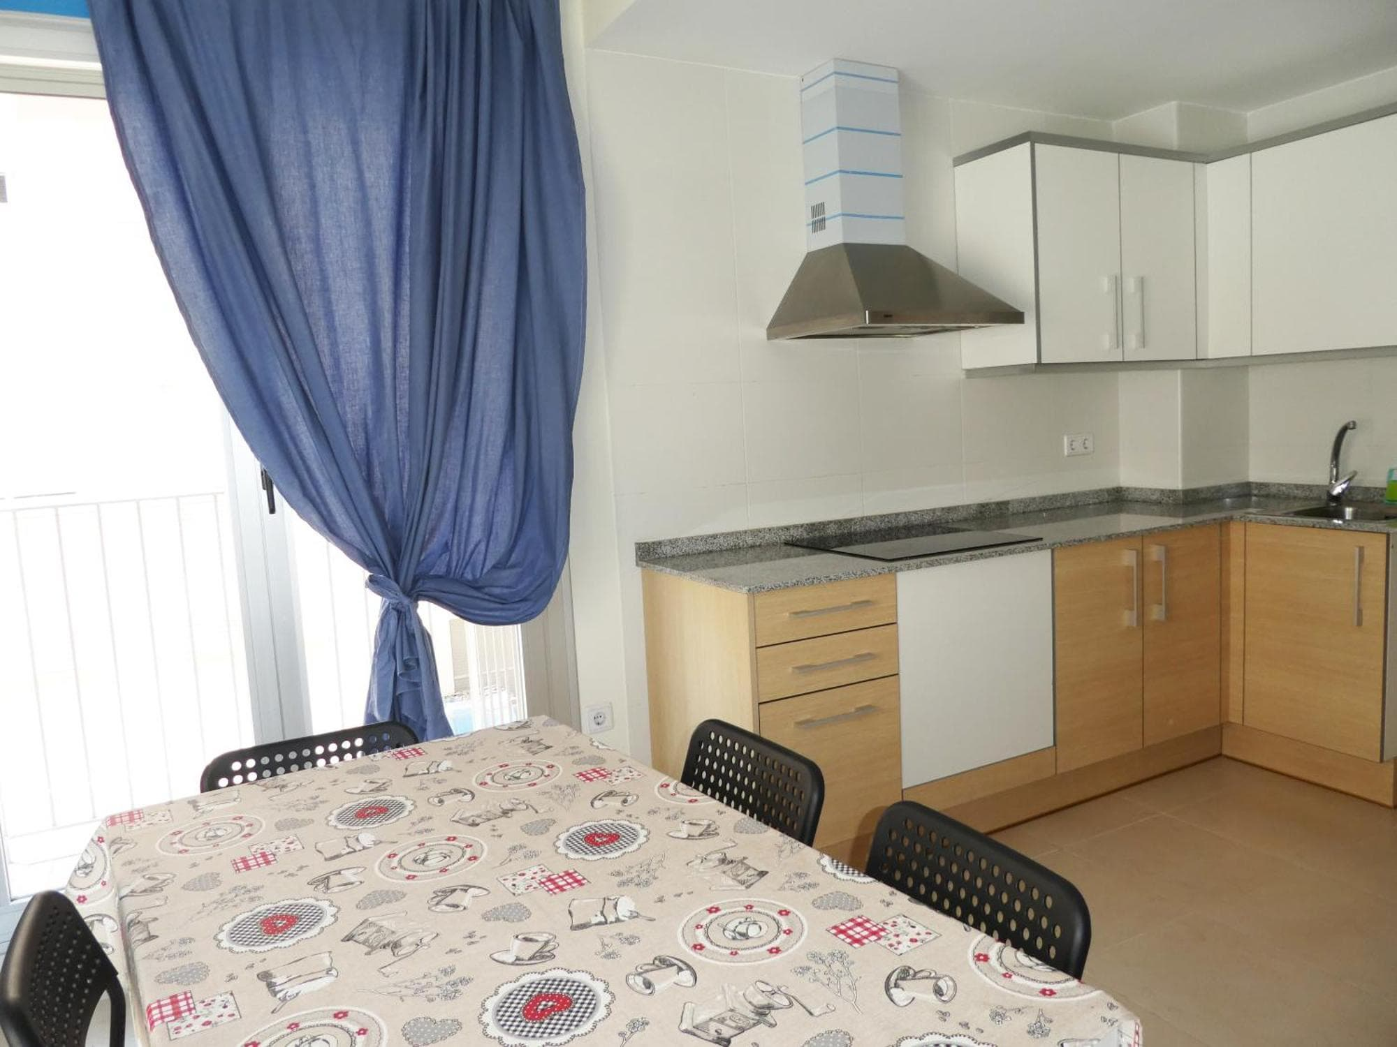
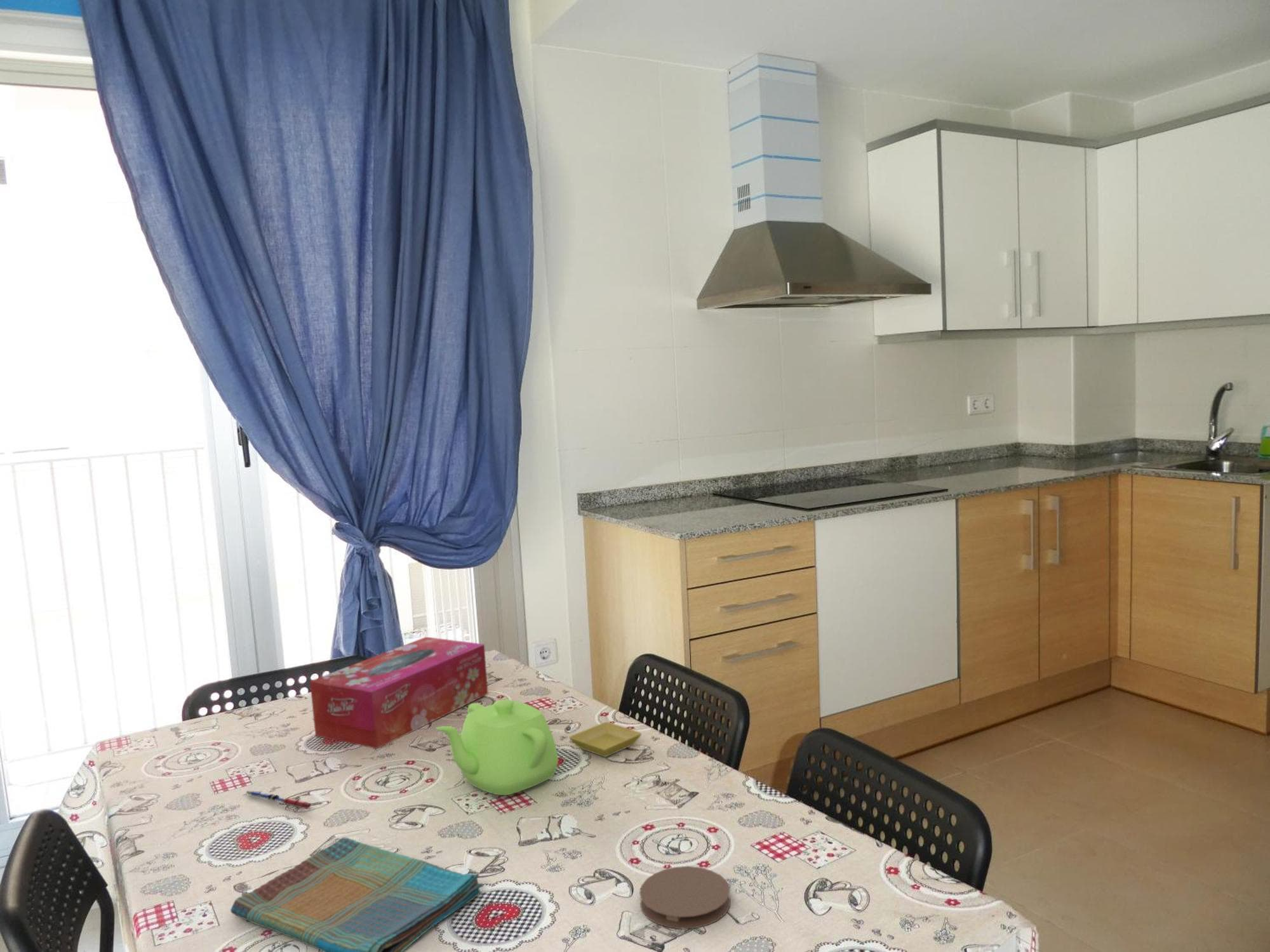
+ coaster [639,866,731,930]
+ saucer [568,722,642,758]
+ teapot [435,699,559,796]
+ tissue box [309,636,489,750]
+ pen [244,790,313,809]
+ dish towel [230,836,485,952]
